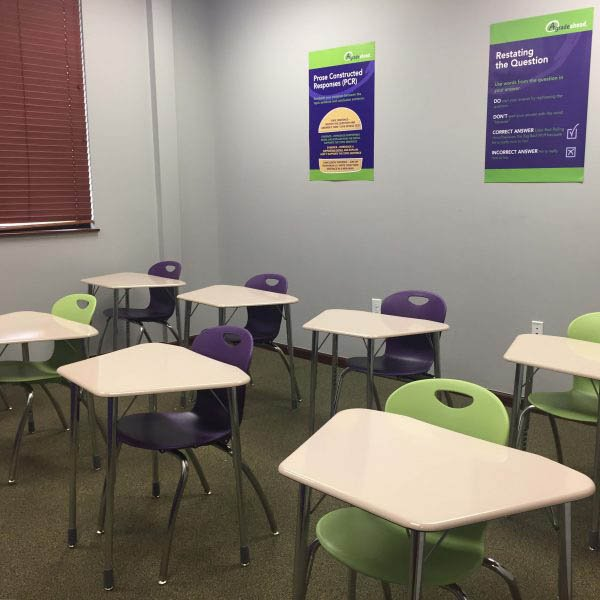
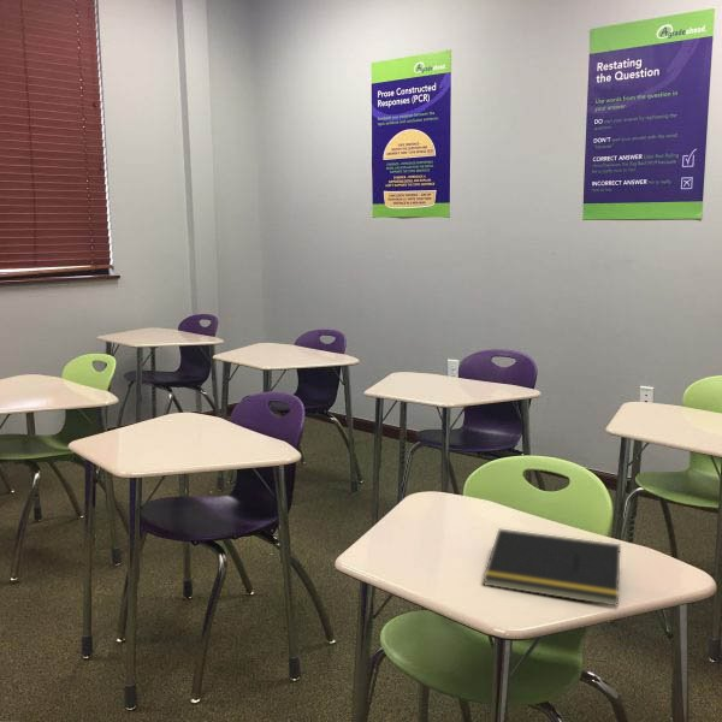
+ notepad [483,527,622,608]
